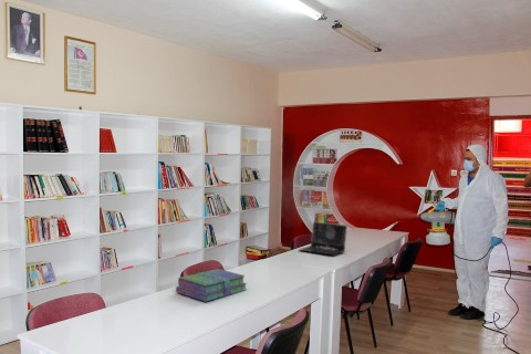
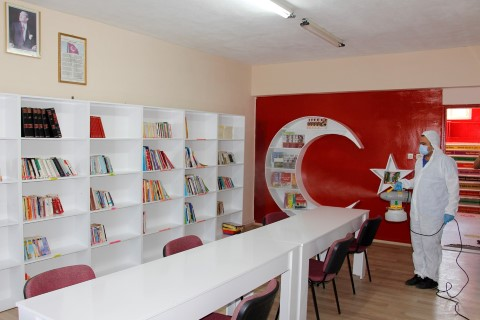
- laptop [298,221,348,257]
- stack of books [175,268,248,303]
